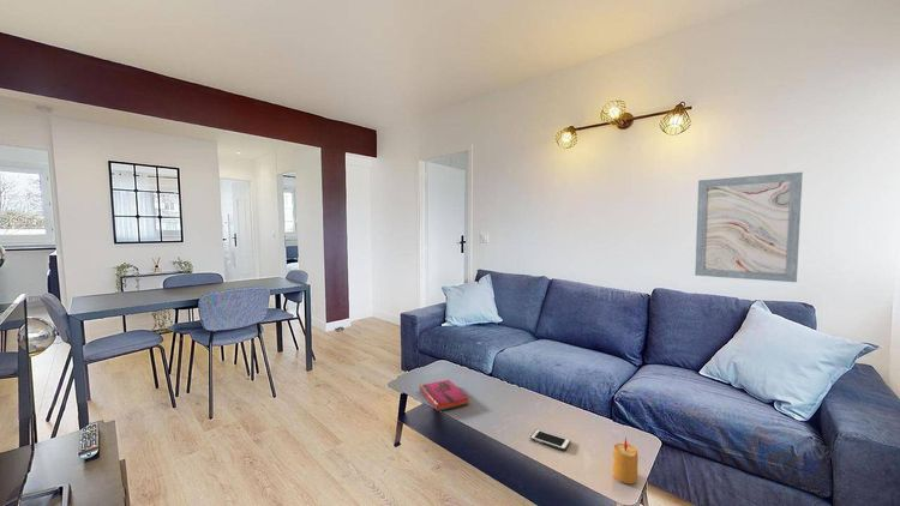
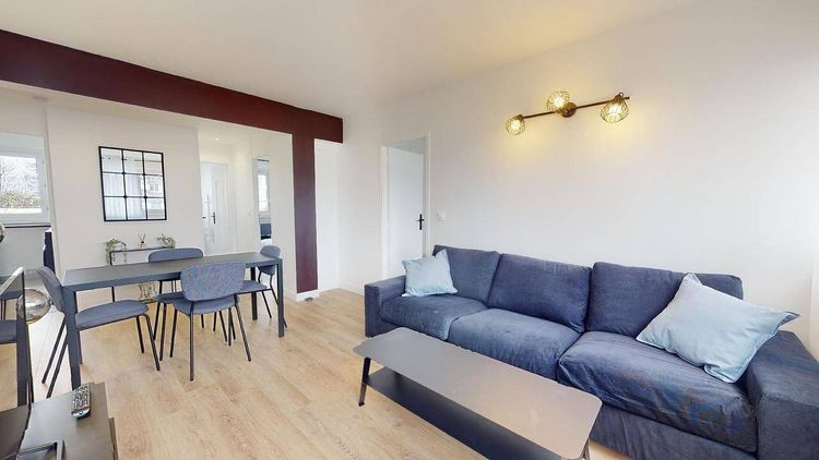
- wall art [694,171,804,283]
- cell phone [529,428,571,452]
- hardback book [419,379,470,411]
- candle [612,436,640,484]
